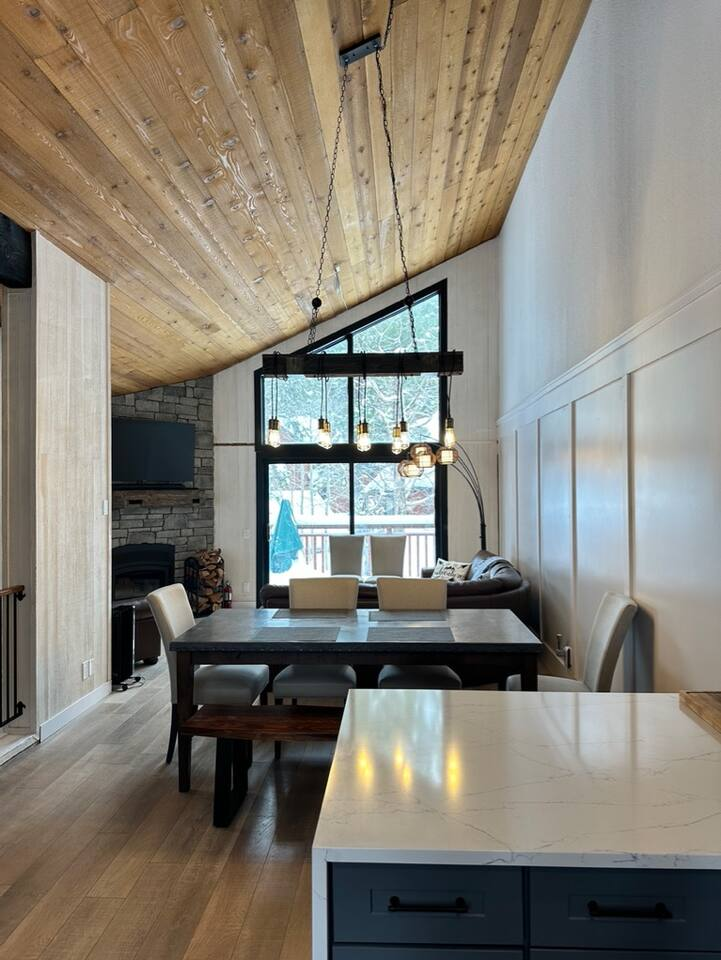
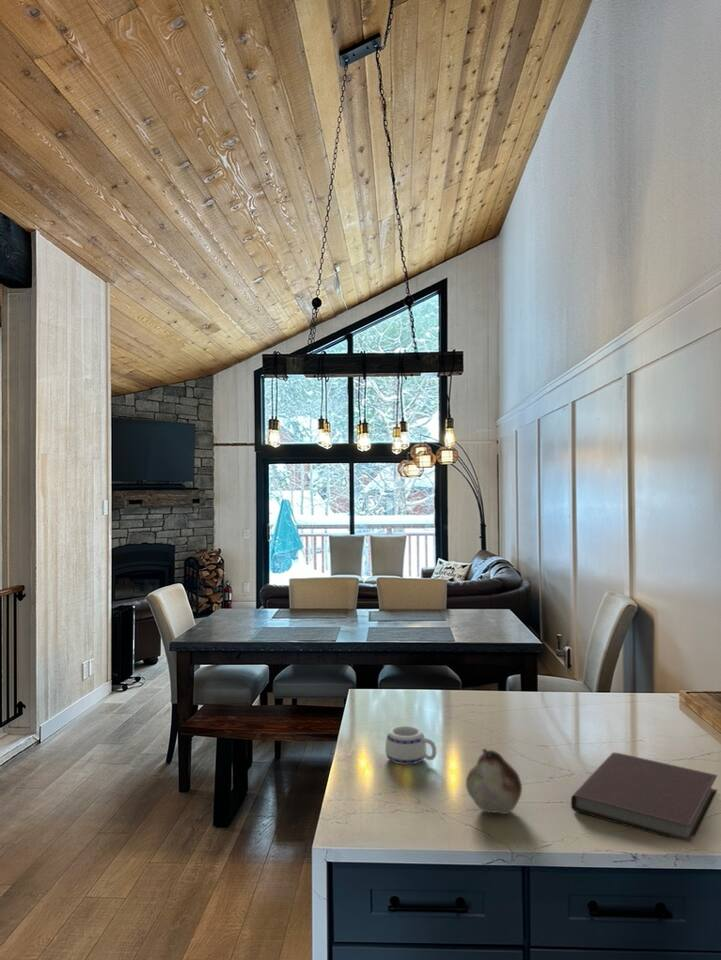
+ fruit [465,748,523,815]
+ notebook [570,751,718,842]
+ mug [384,725,438,766]
